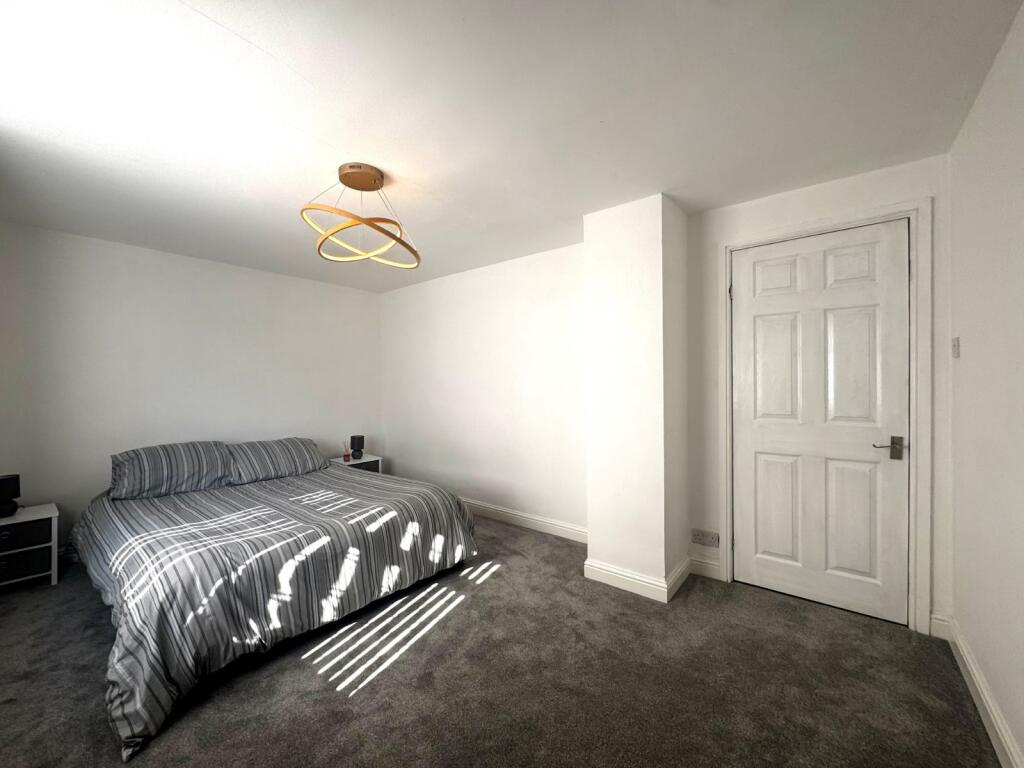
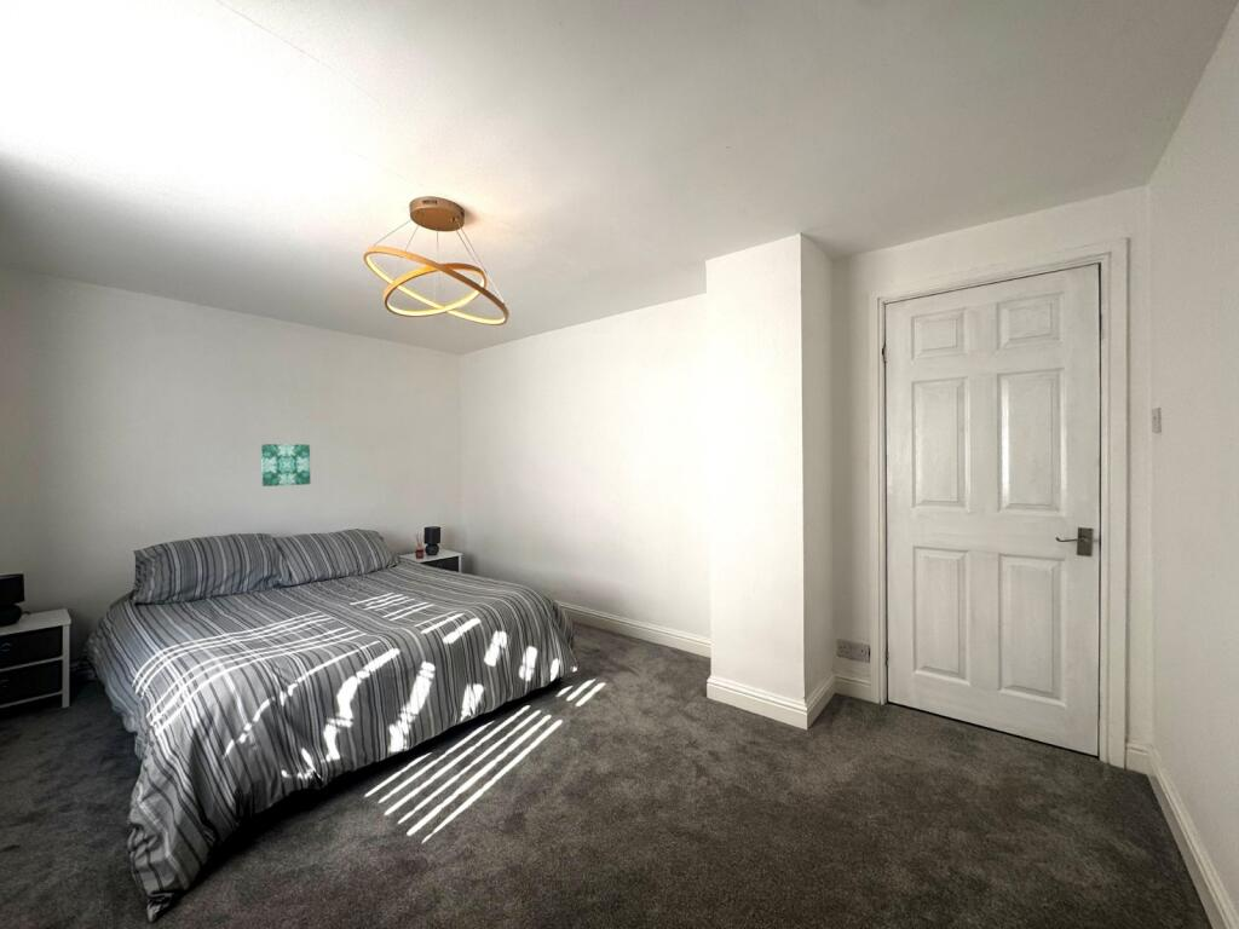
+ wall art [260,443,311,487]
